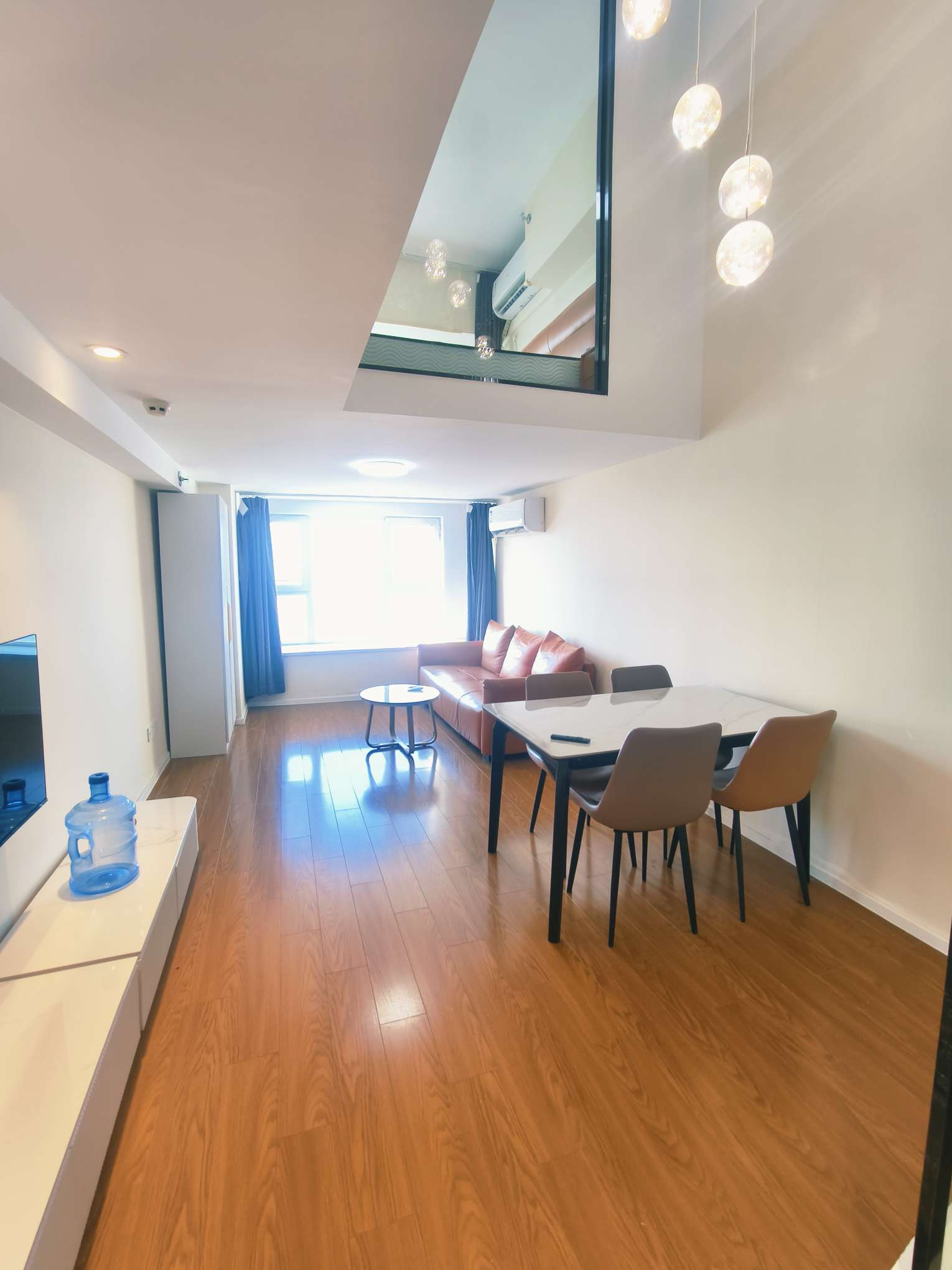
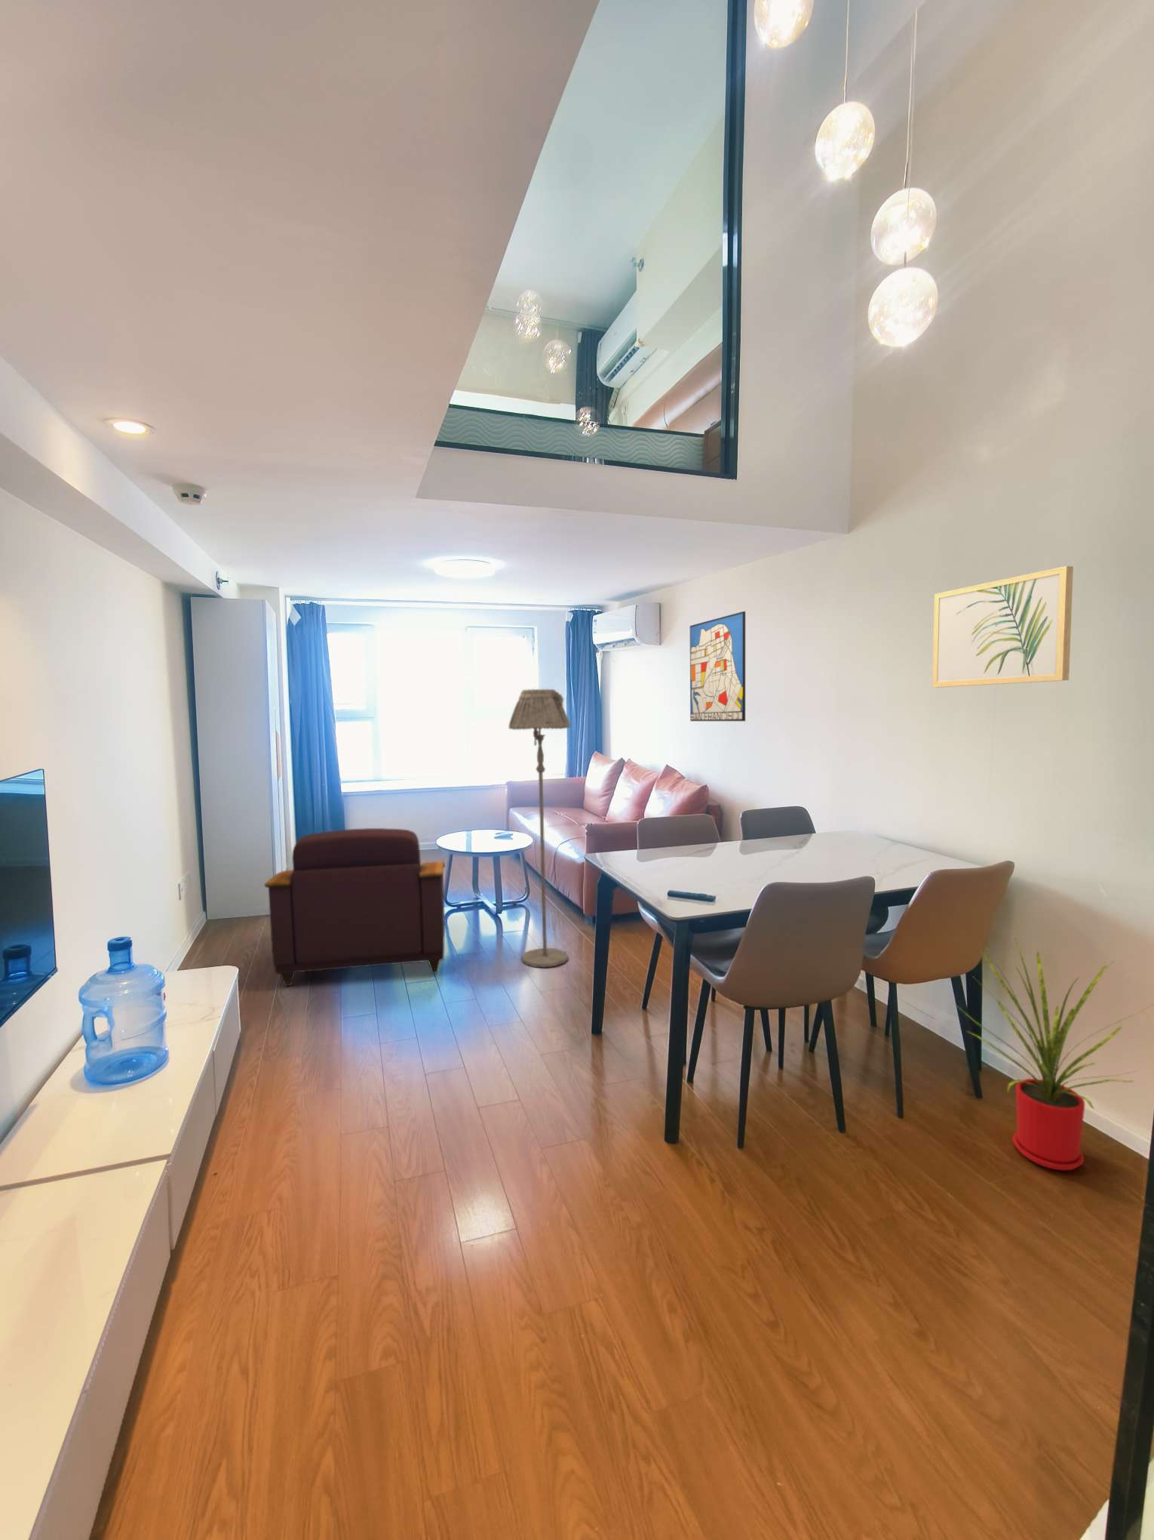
+ armchair [264,827,446,987]
+ wall art [931,565,1074,689]
+ wall art [690,611,745,721]
+ floor lamp [508,689,571,968]
+ house plant [953,935,1154,1171]
